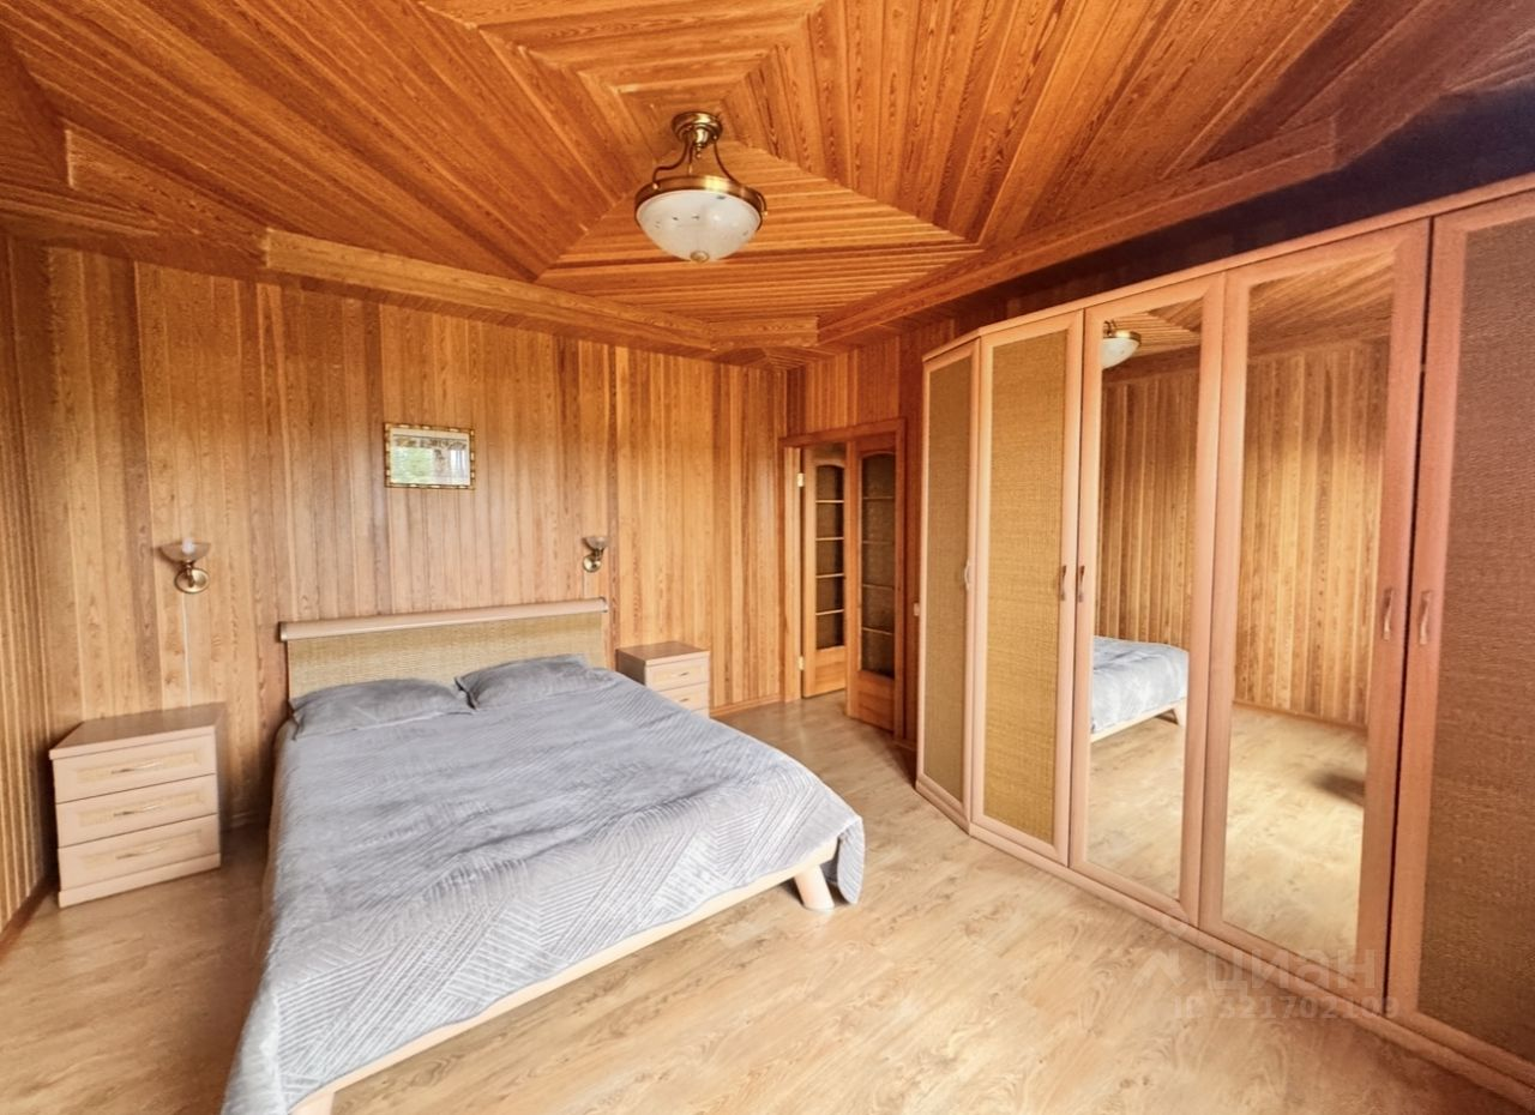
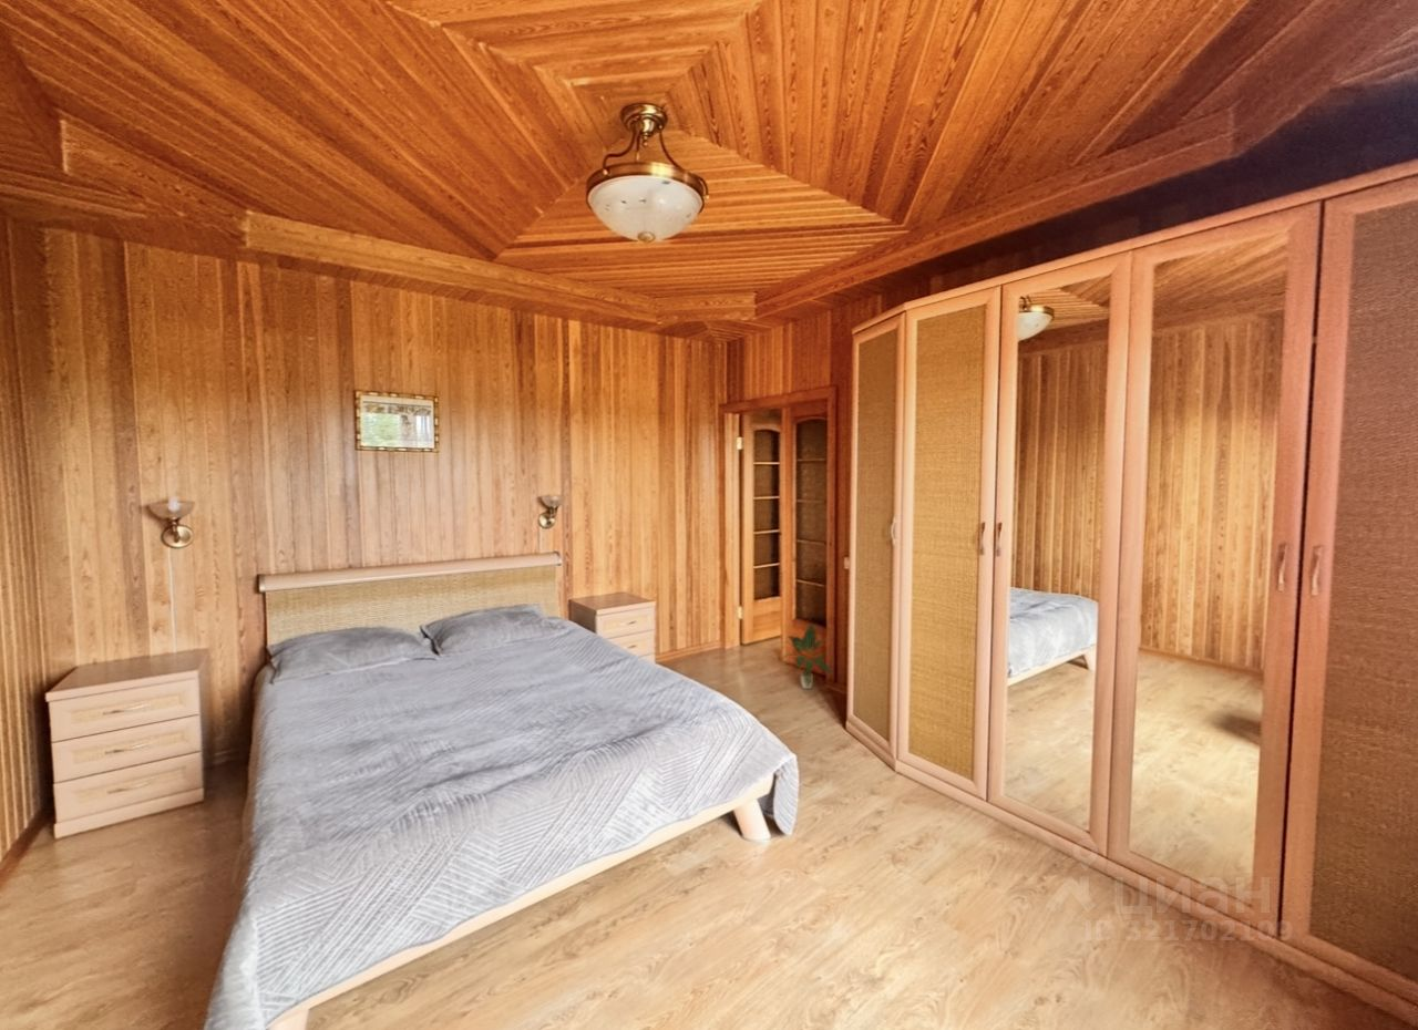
+ potted plant [782,622,833,690]
